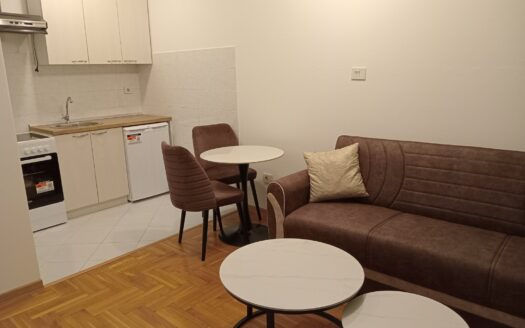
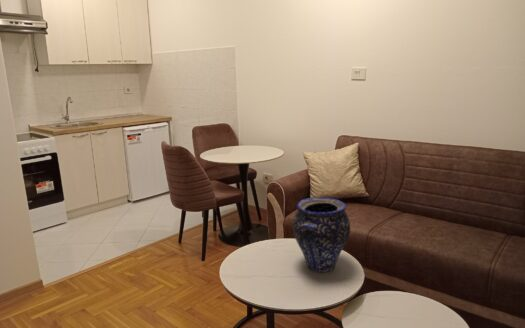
+ vase [292,197,351,273]
